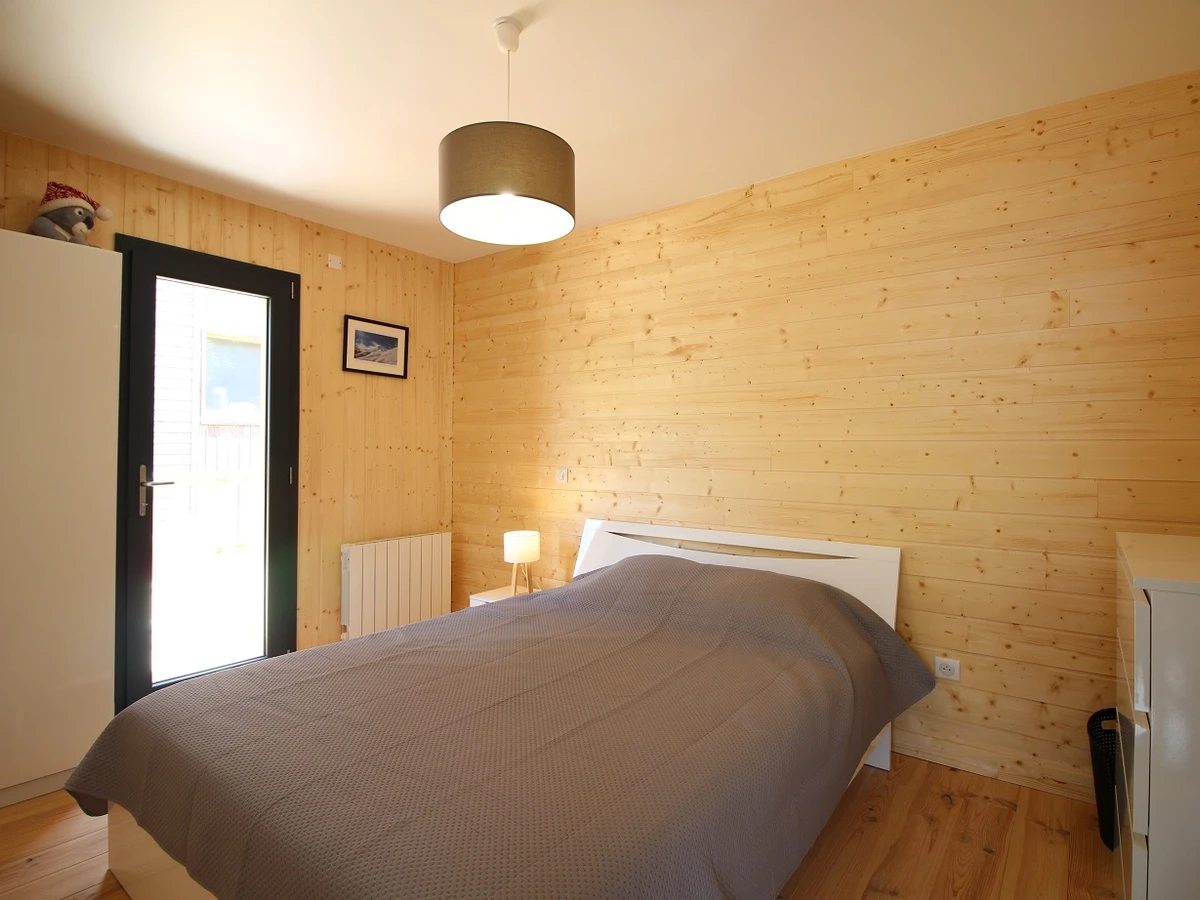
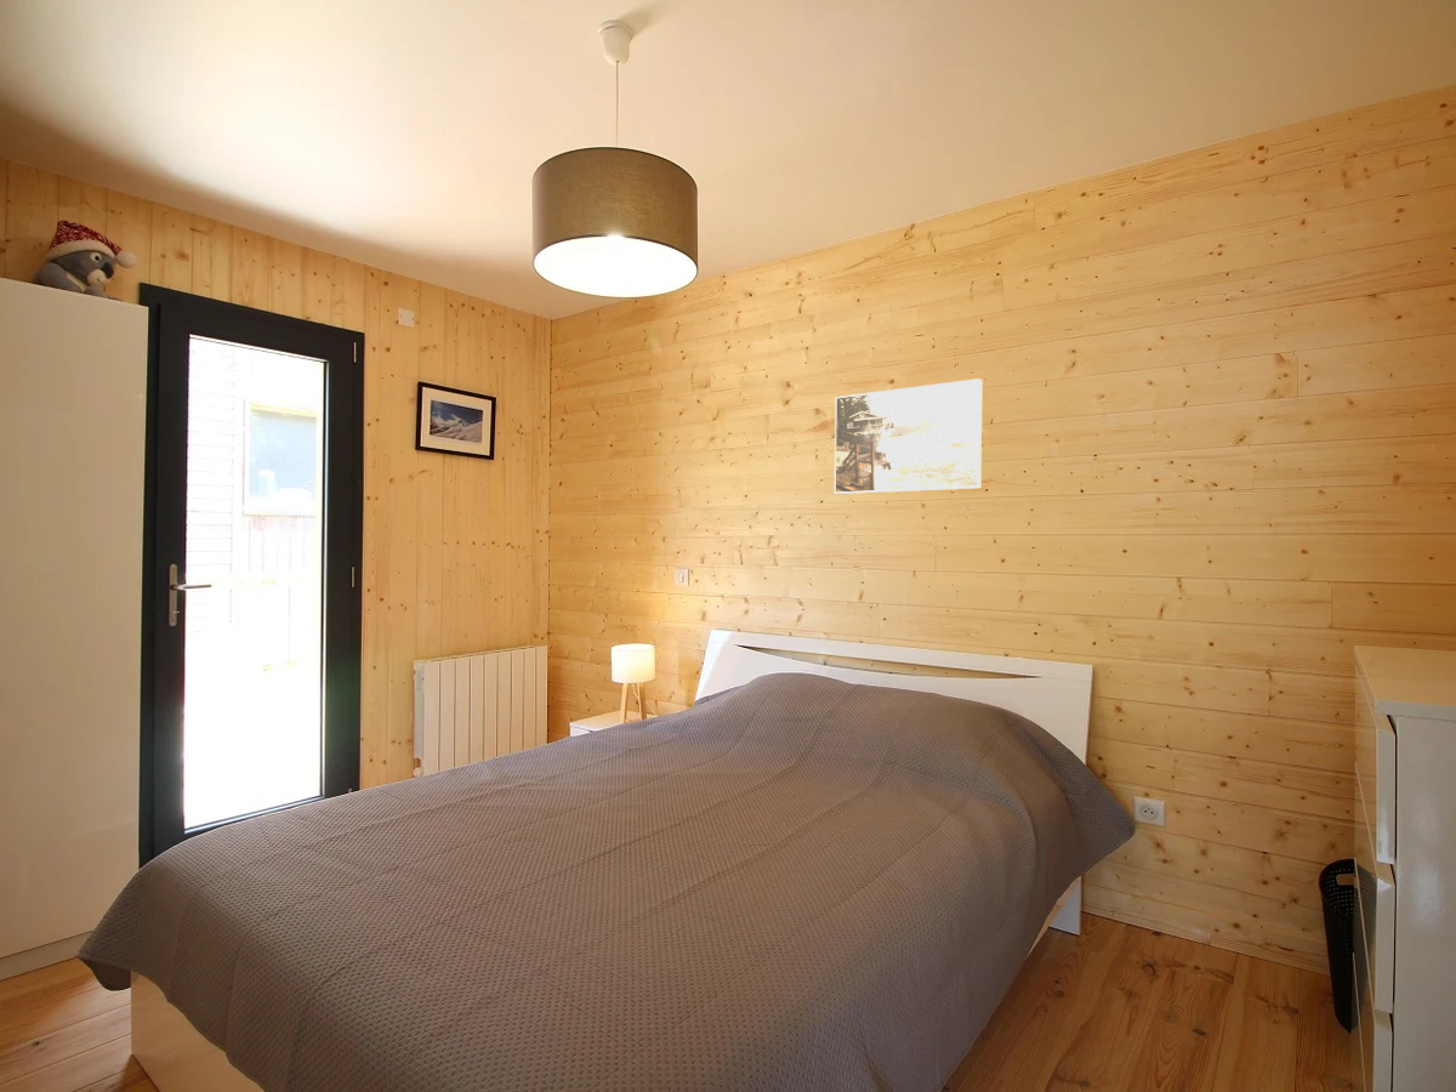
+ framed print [834,377,984,495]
